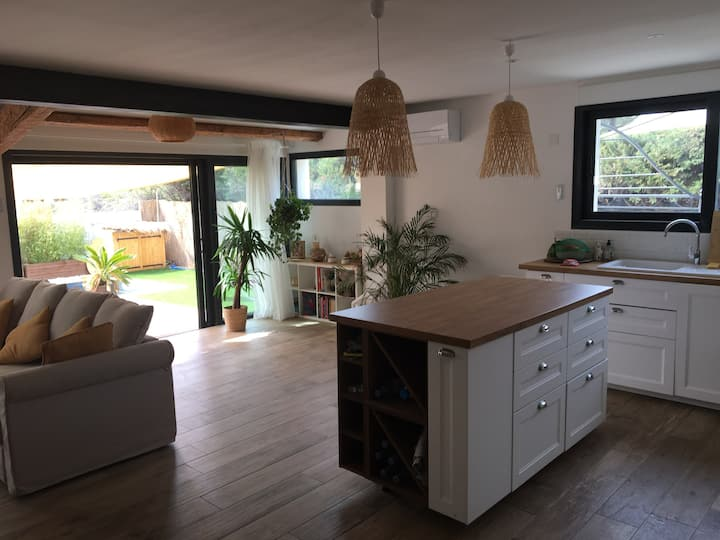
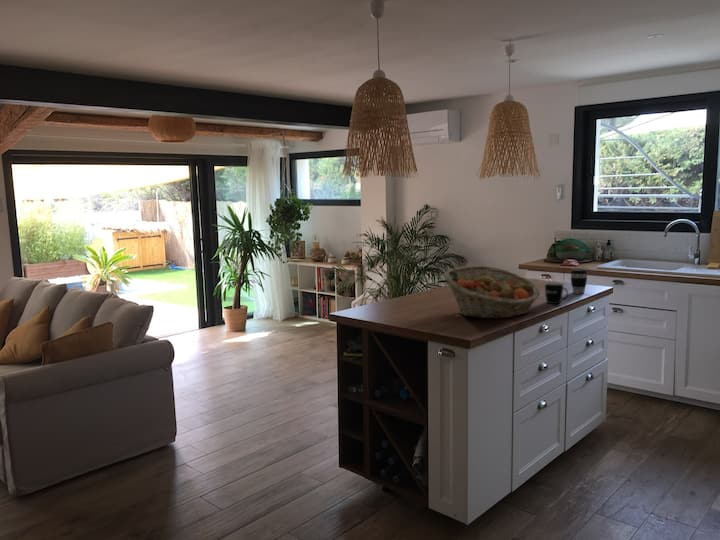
+ coffee cup [569,268,589,295]
+ mug [544,281,569,305]
+ fruit basket [443,265,541,319]
